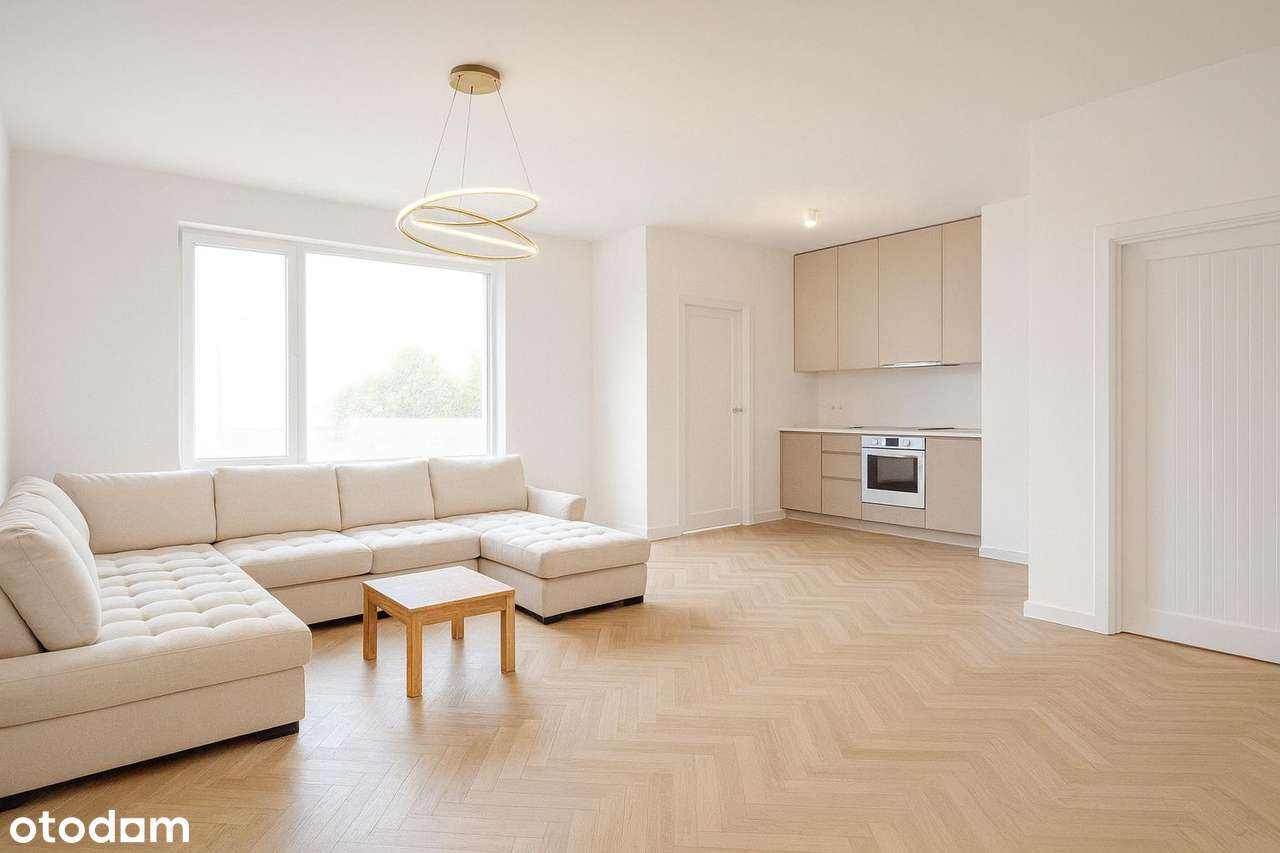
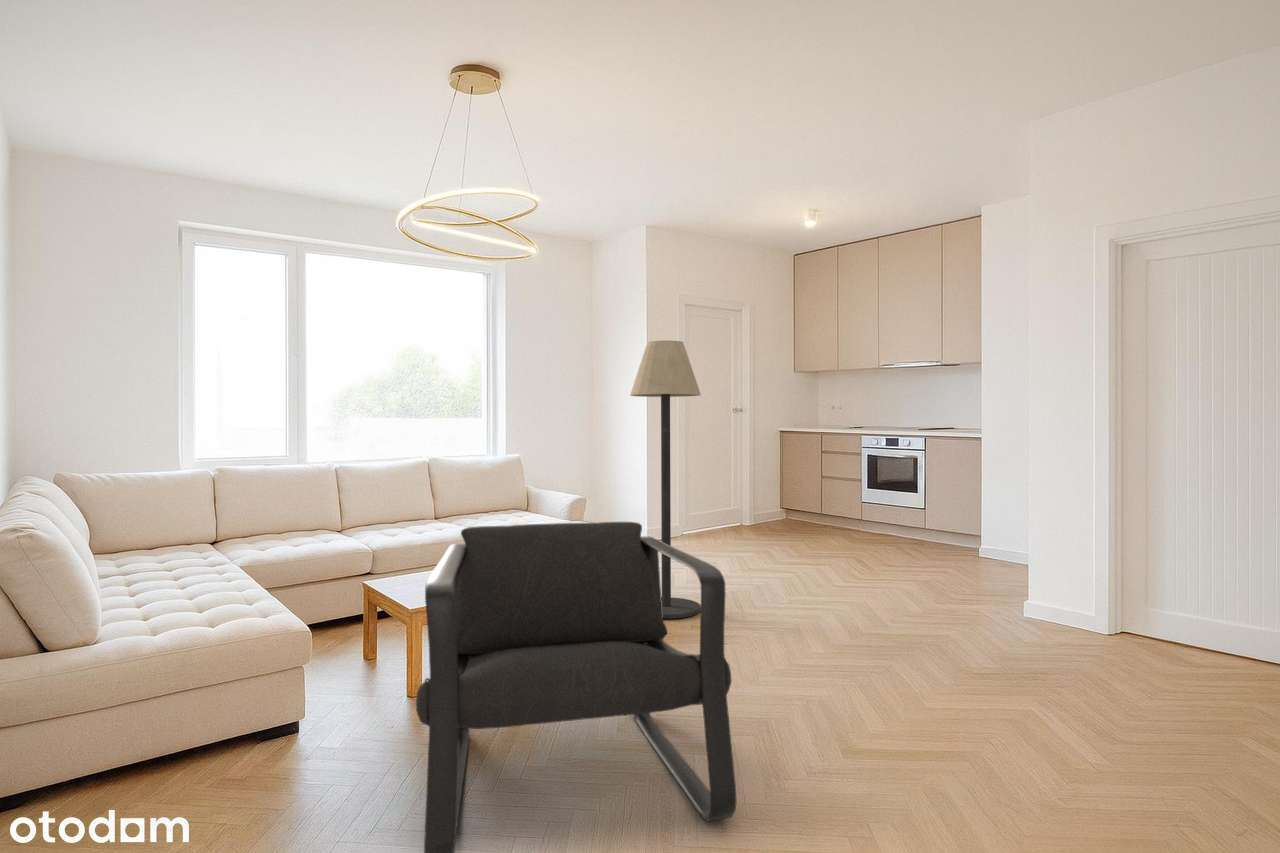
+ floor lamp [629,339,702,620]
+ armchair [415,521,738,853]
